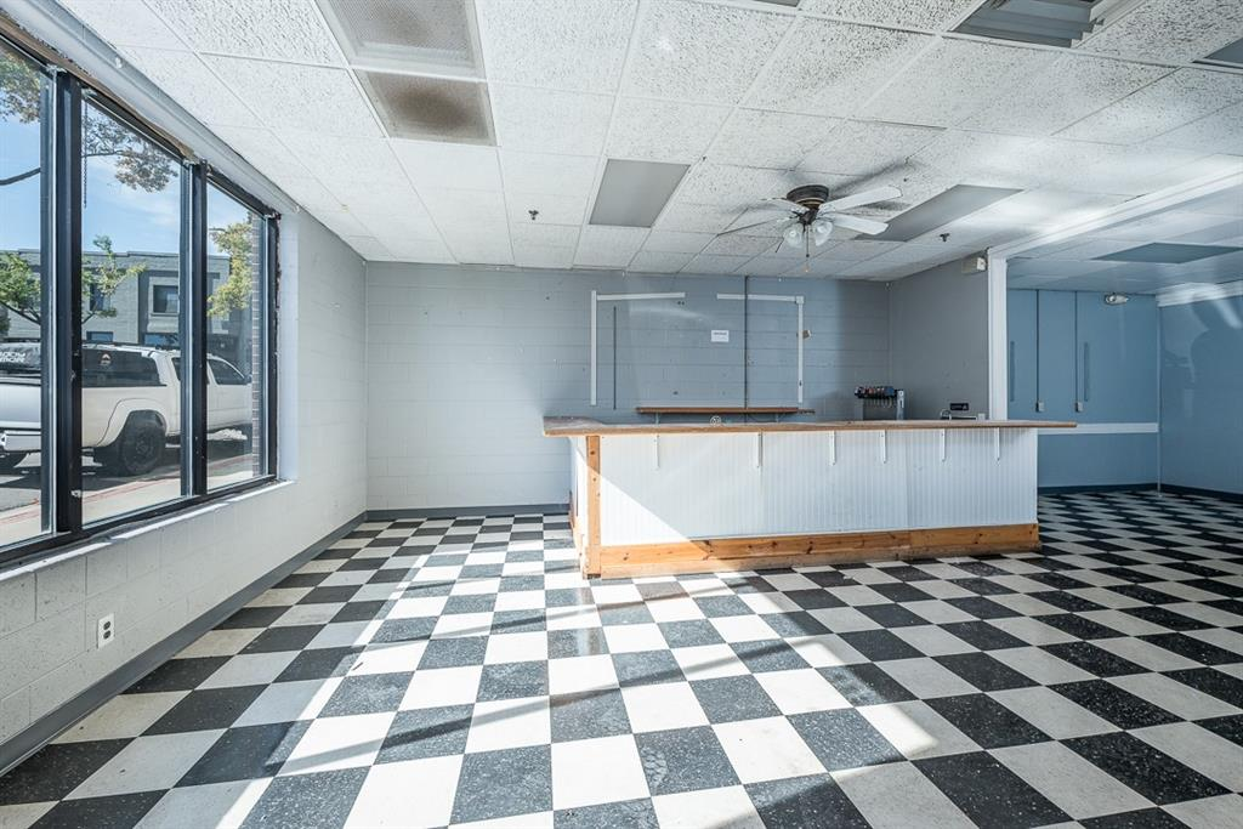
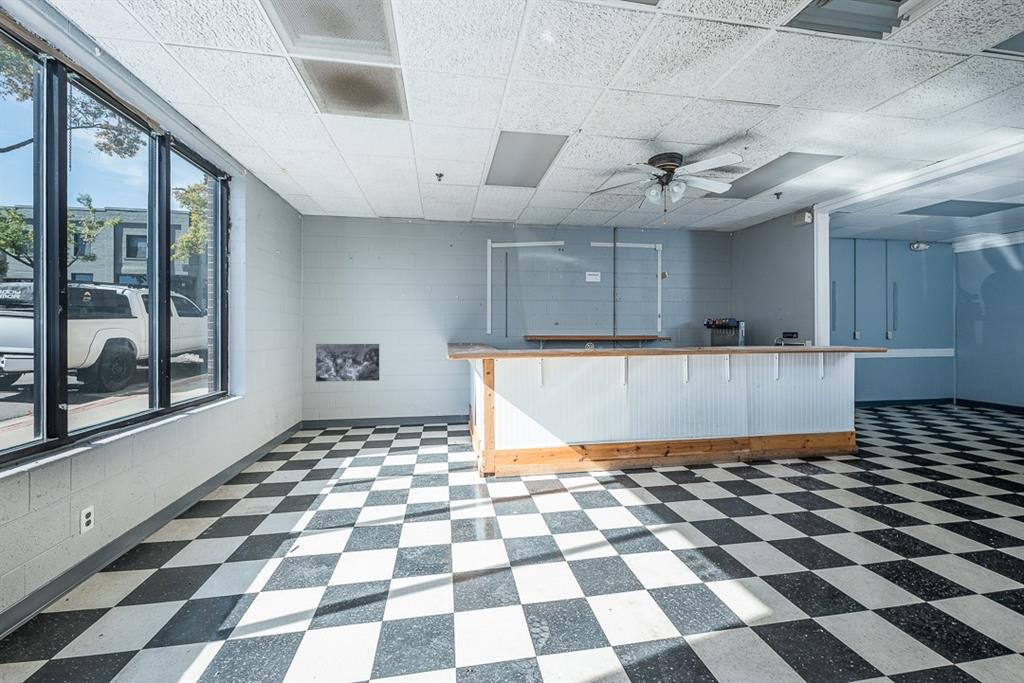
+ decorative slab [315,343,380,383]
